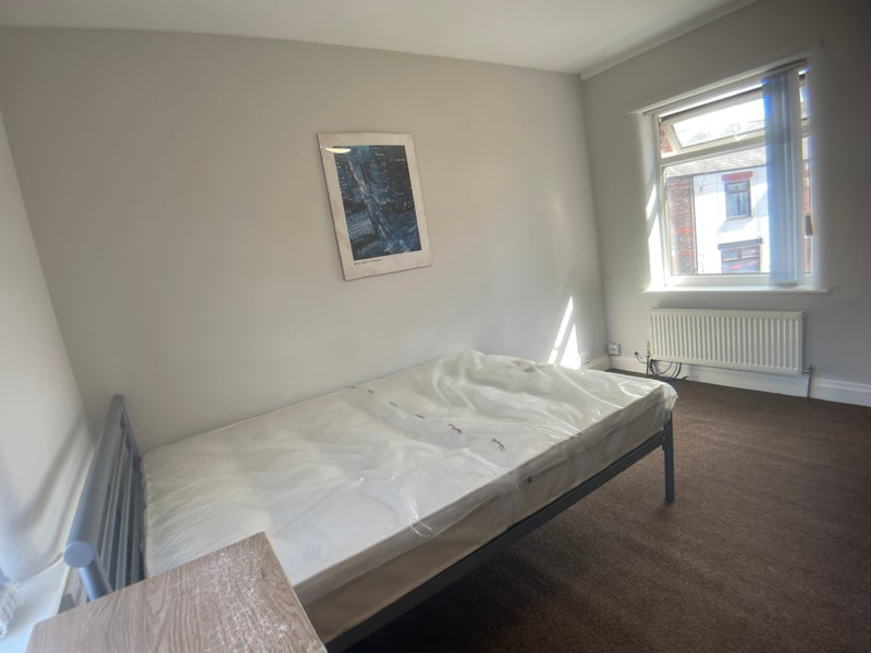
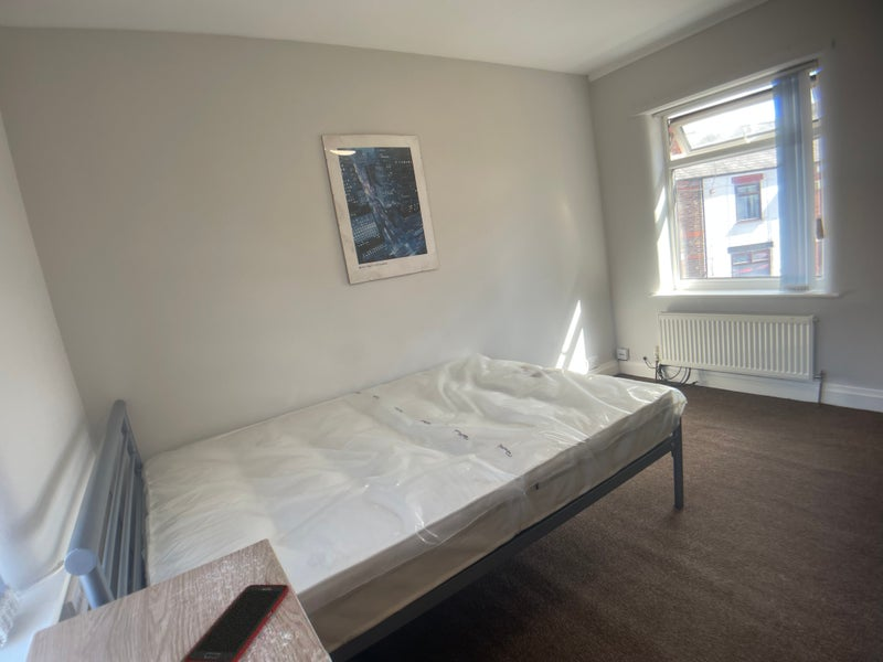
+ cell phone [183,584,290,662]
